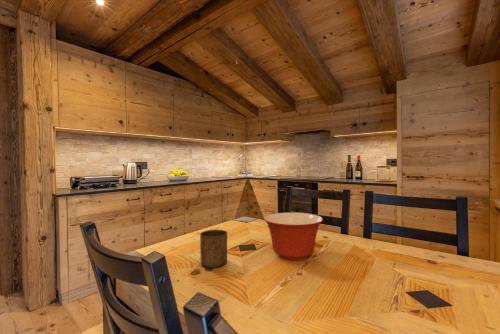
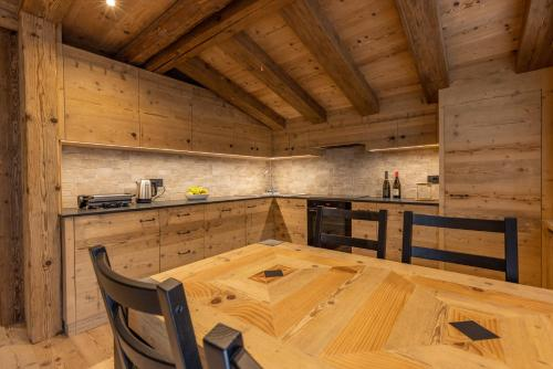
- mixing bowl [263,212,324,261]
- cup [199,229,229,269]
